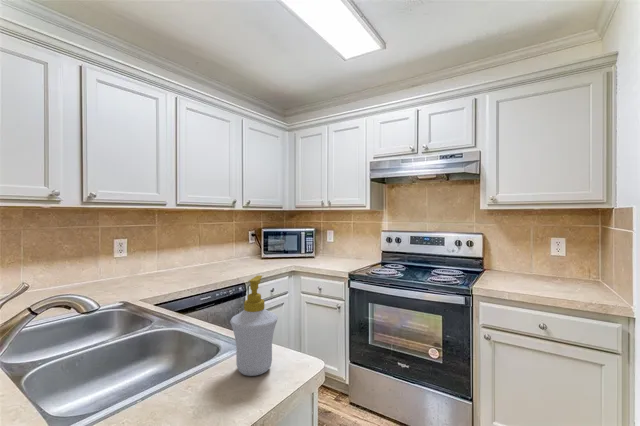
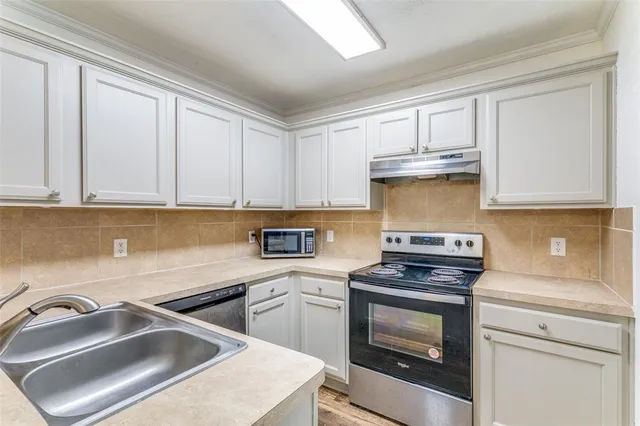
- soap bottle [229,275,279,377]
